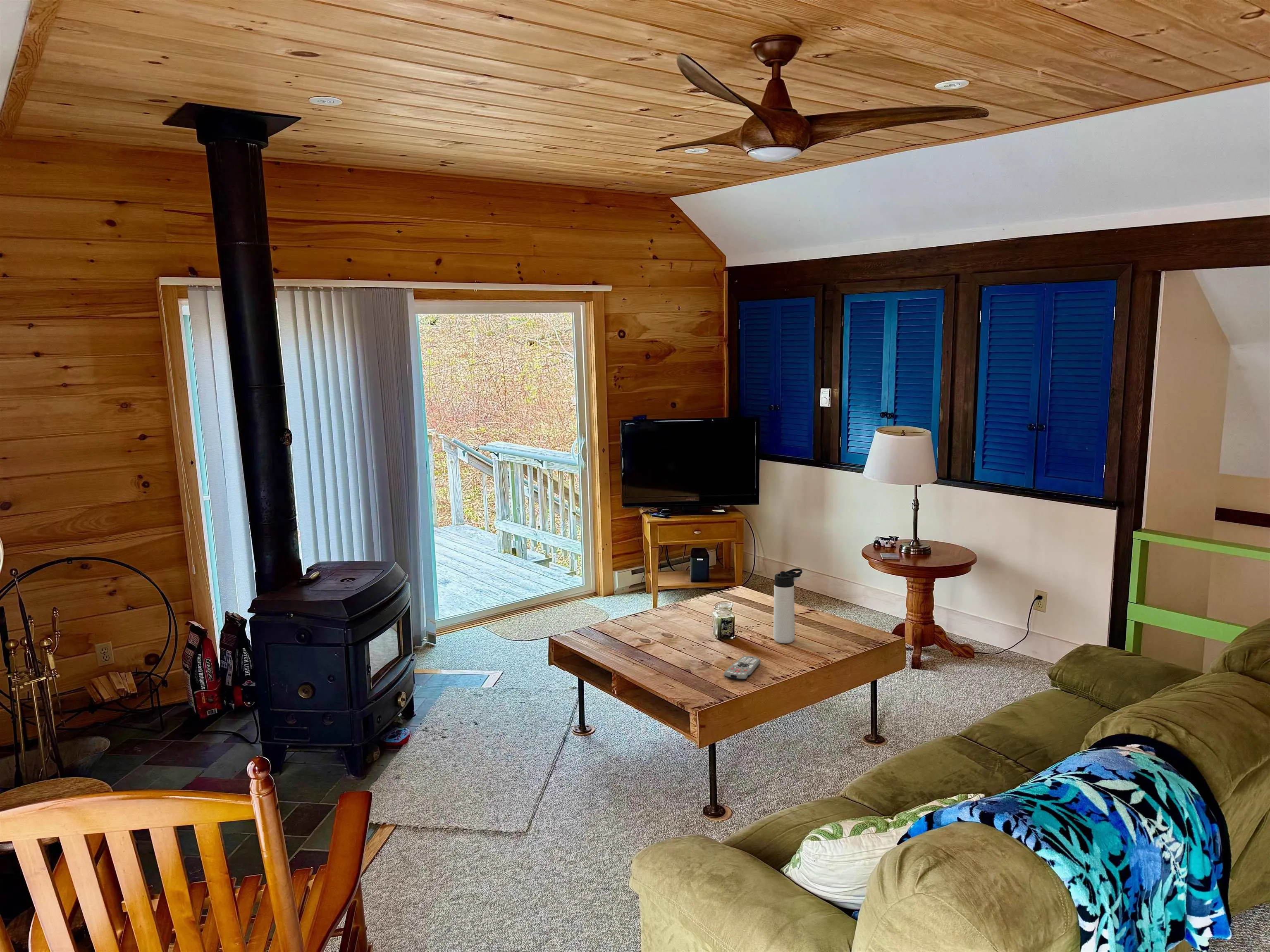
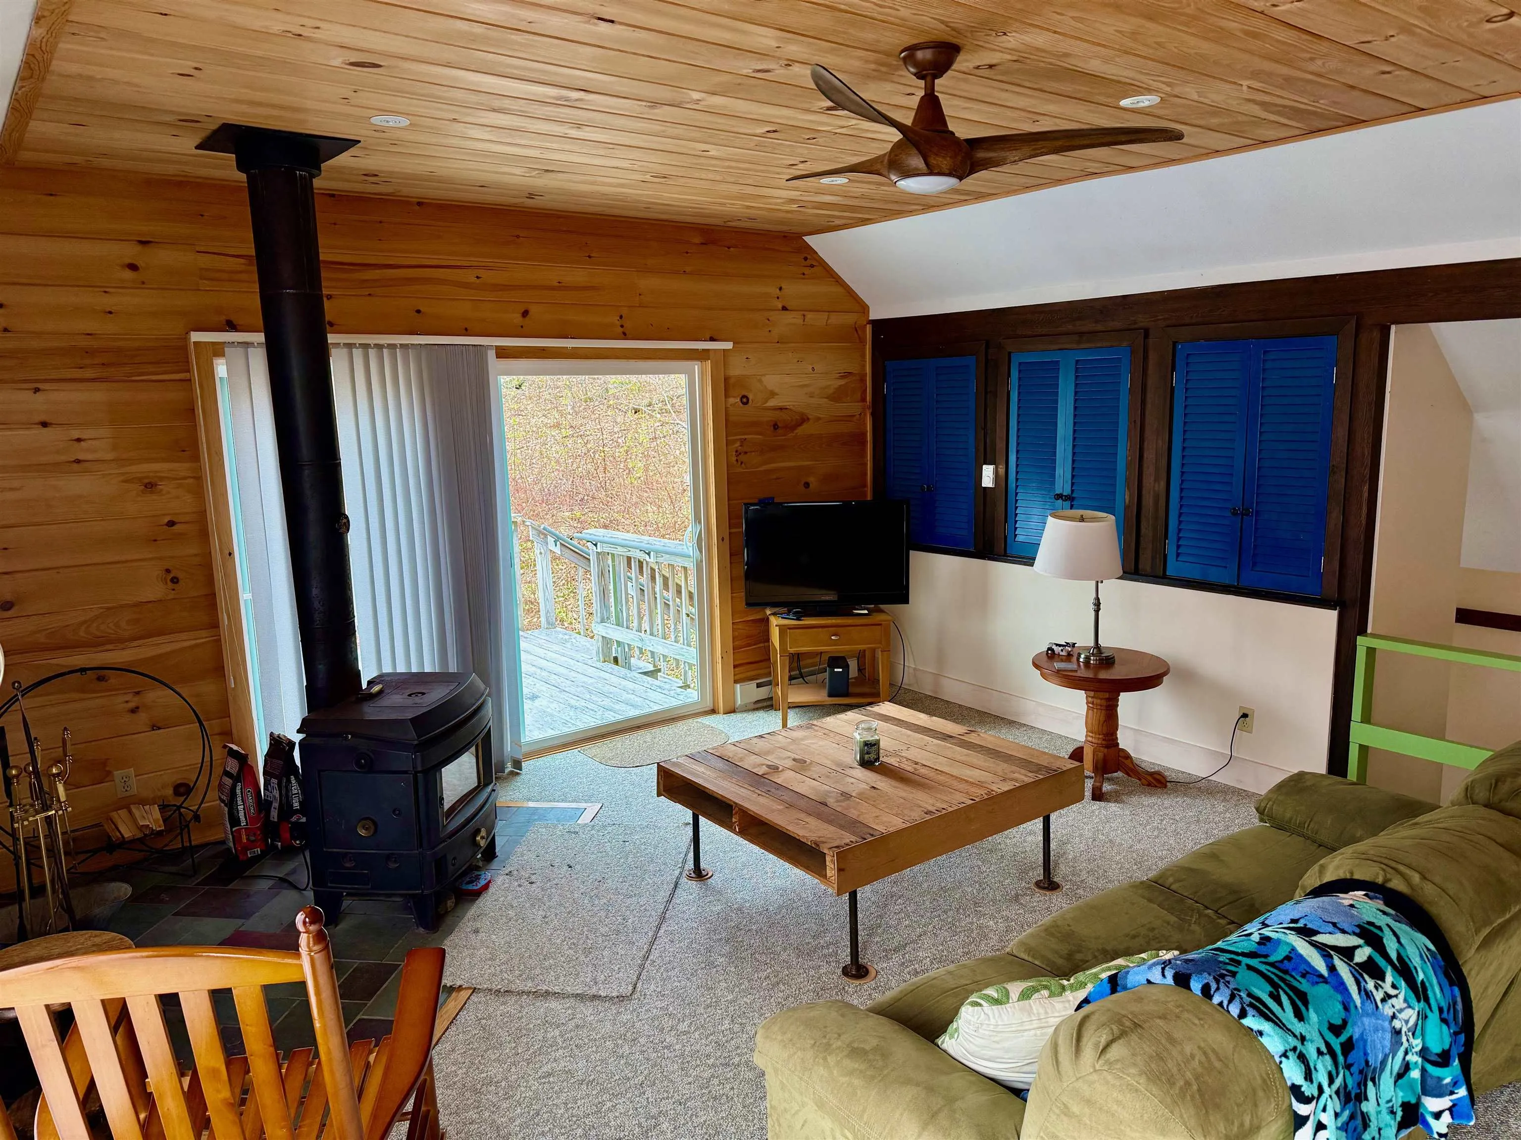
- remote control [723,656,761,681]
- thermos bottle [773,568,803,644]
